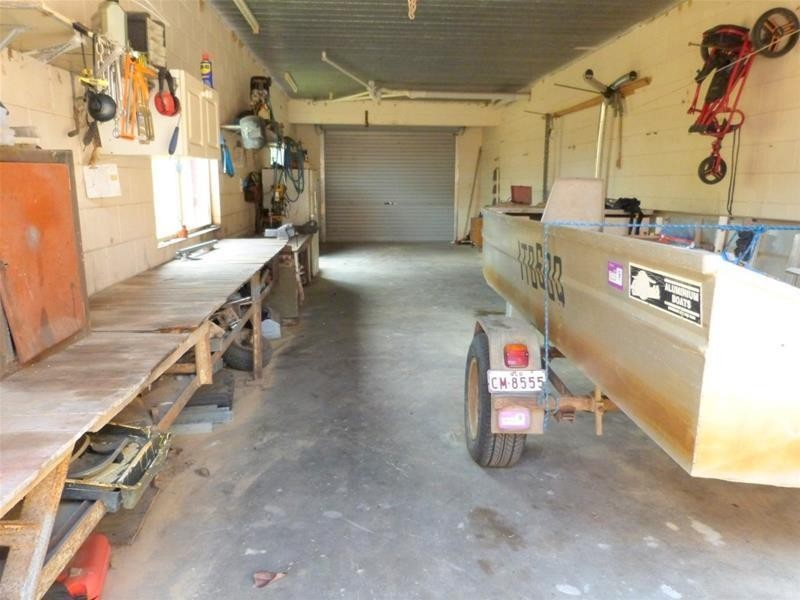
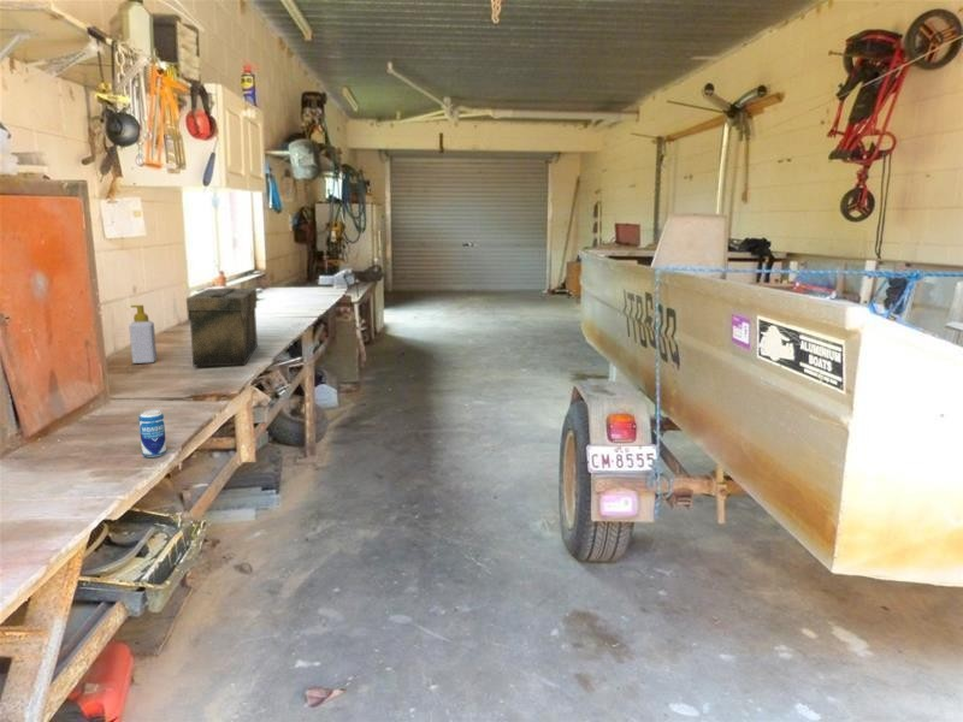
+ ammunition box [185,286,259,368]
+ beverage can [138,409,167,458]
+ soap bottle [128,304,158,365]
